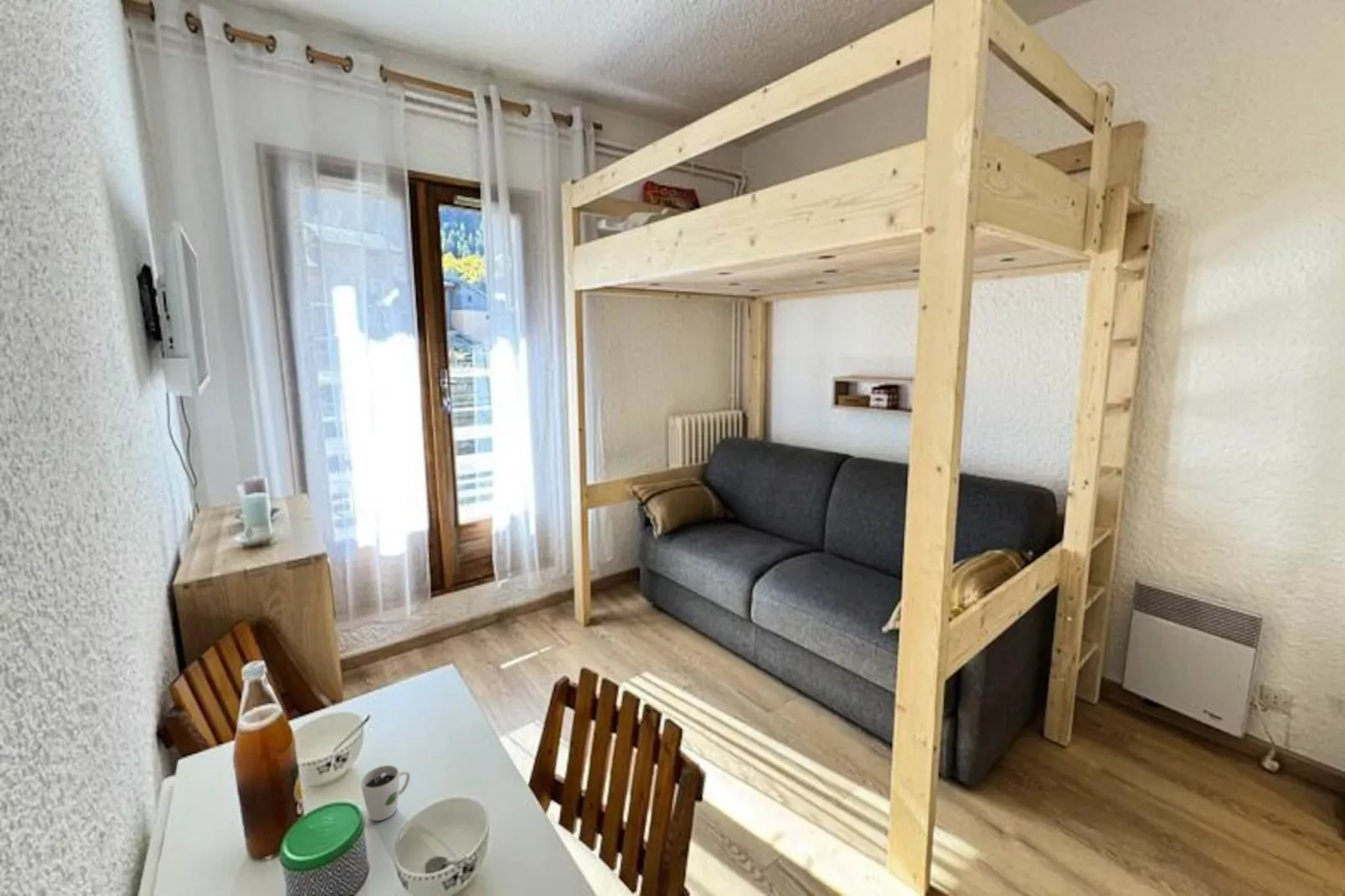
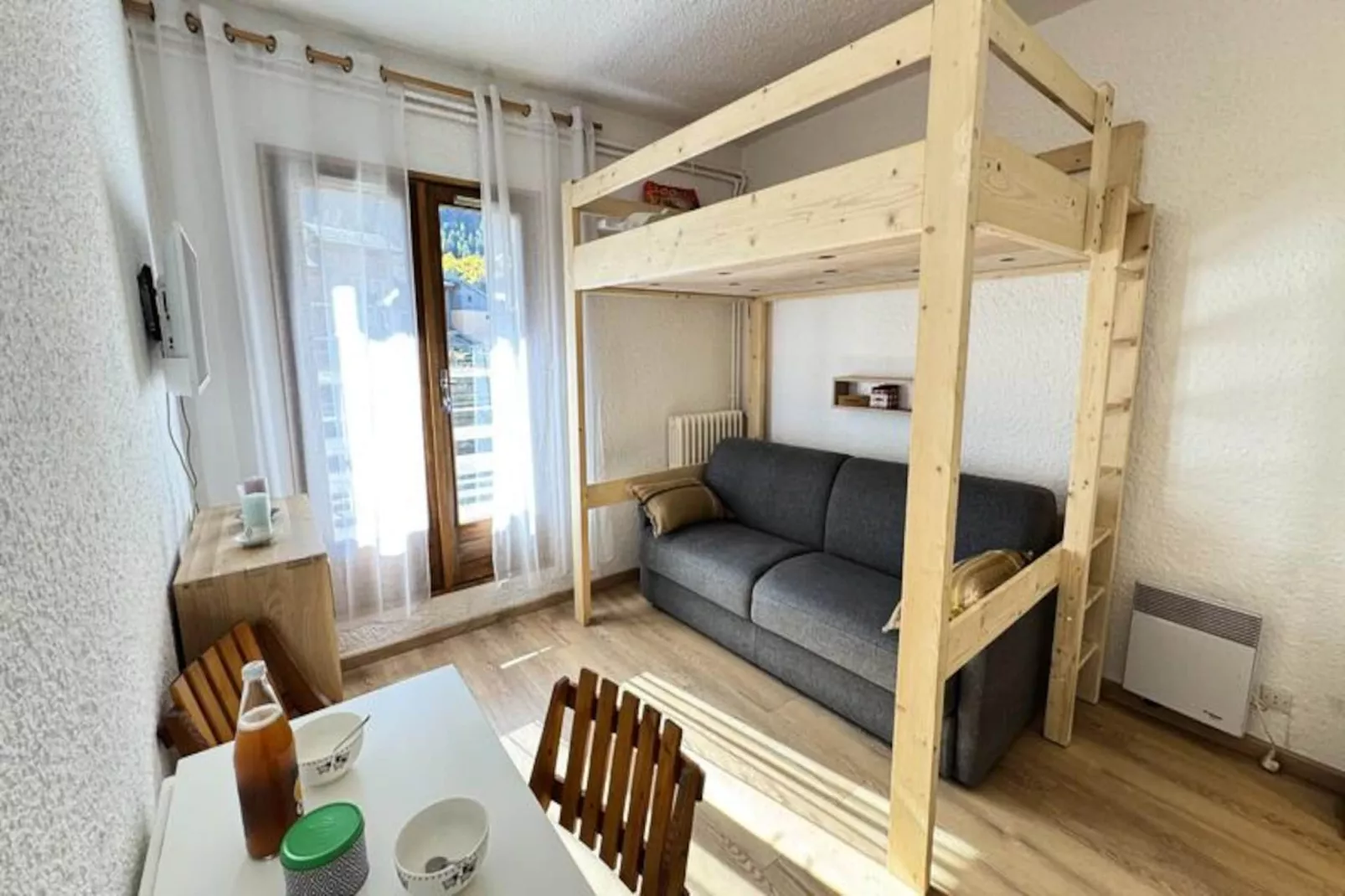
- cup [360,765,411,821]
